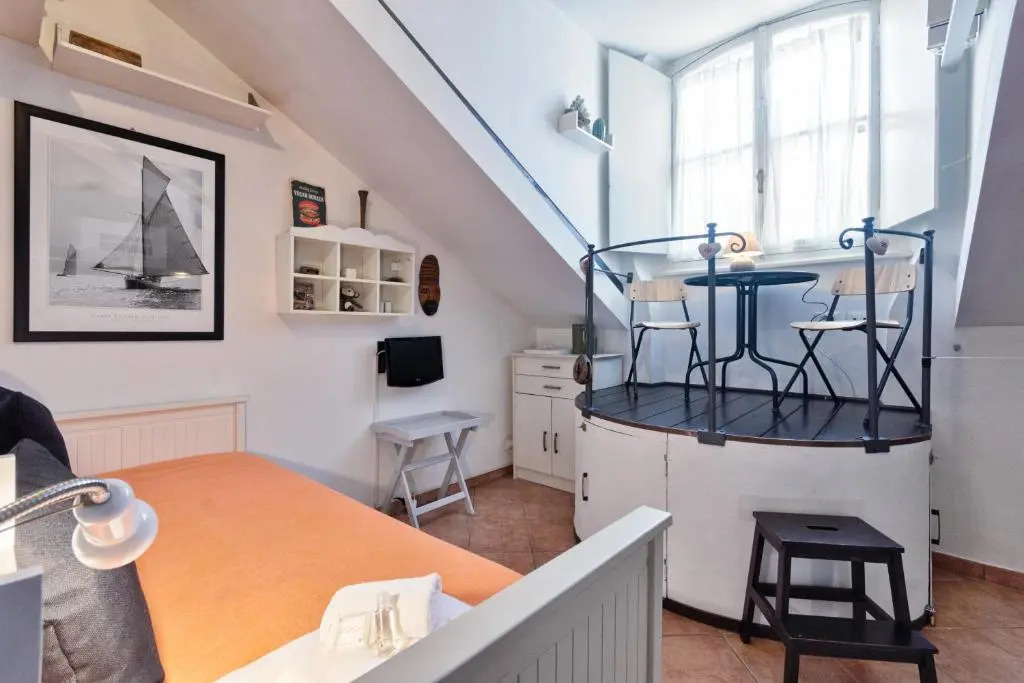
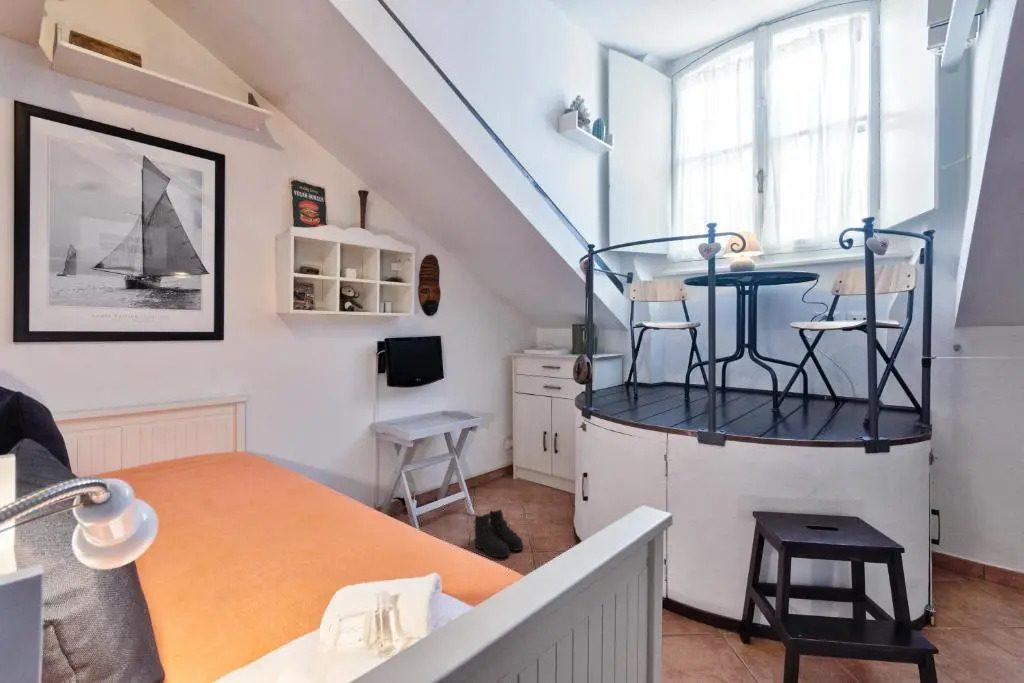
+ boots [472,508,525,559]
